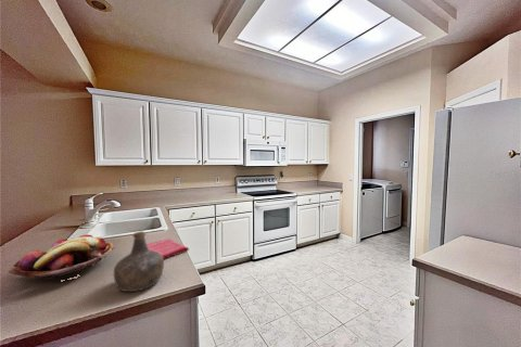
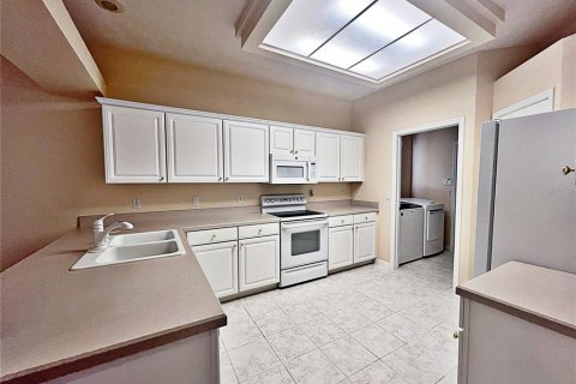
- bottle [113,231,165,293]
- dish towel [147,237,190,260]
- fruit basket [8,233,116,282]
